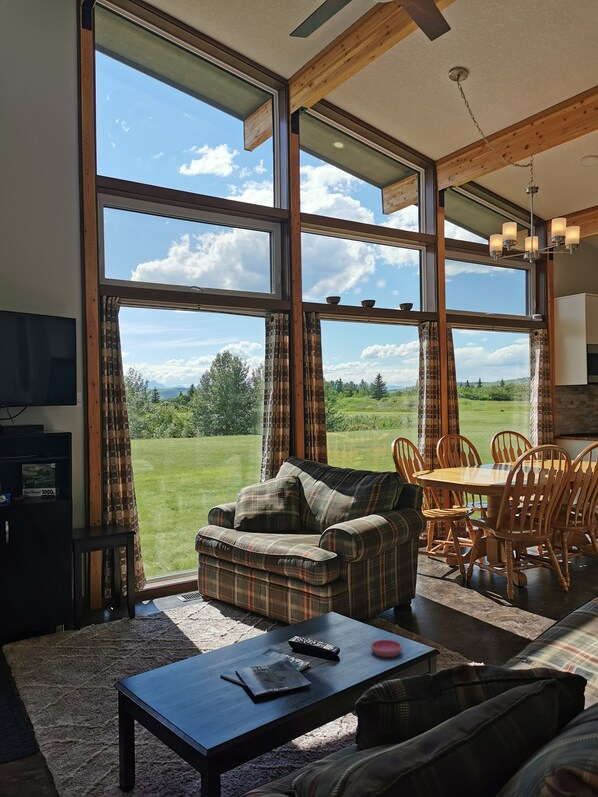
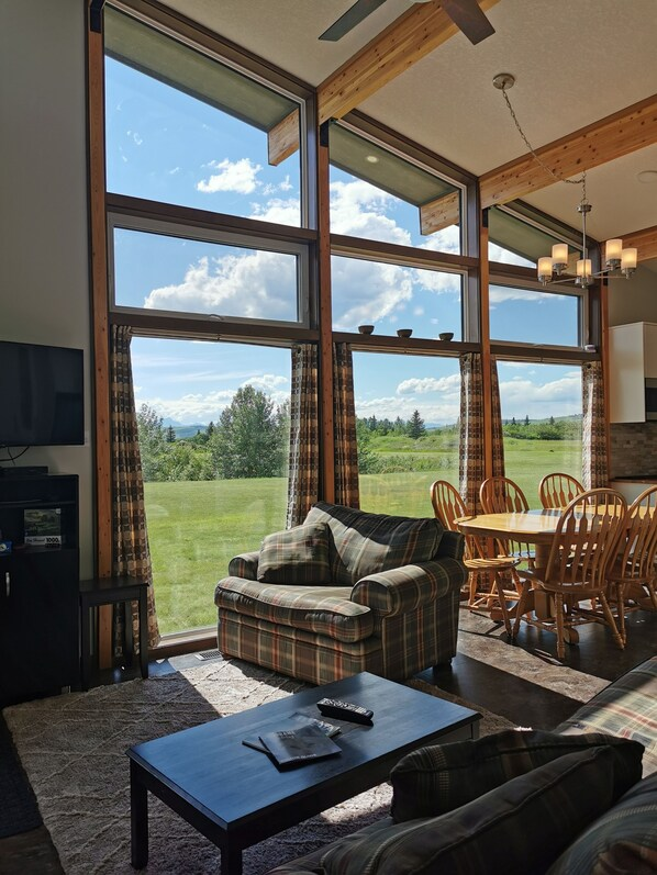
- saucer [370,639,403,658]
